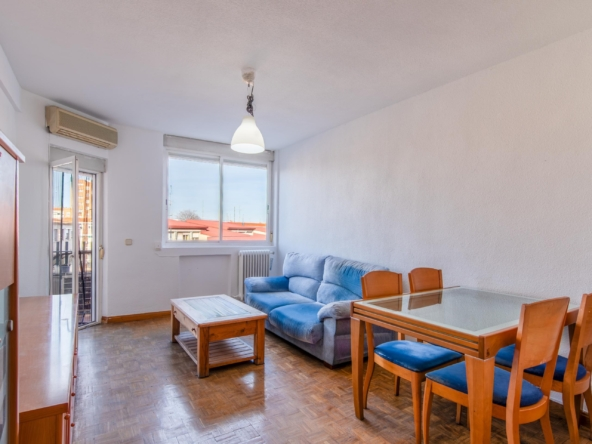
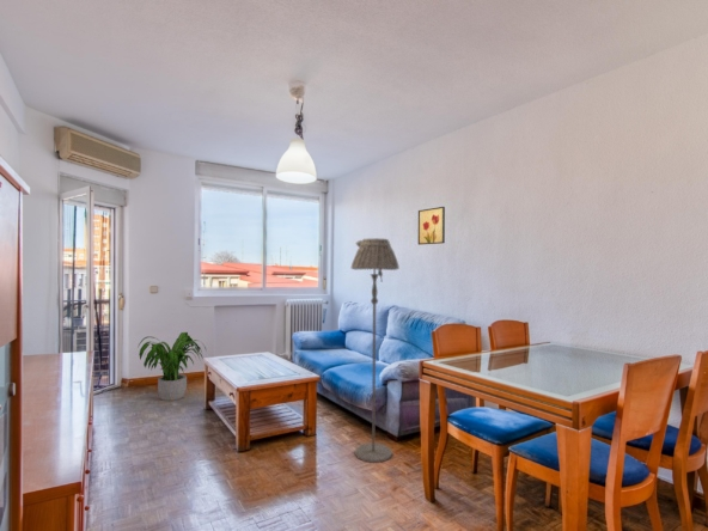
+ potted plant [136,331,207,402]
+ wall art [417,206,446,246]
+ floor lamp [350,237,401,464]
